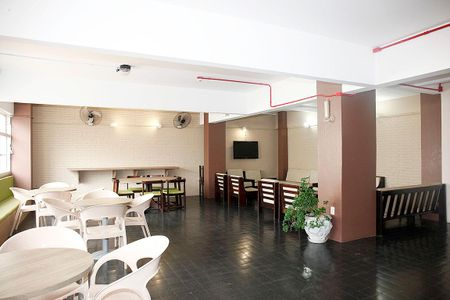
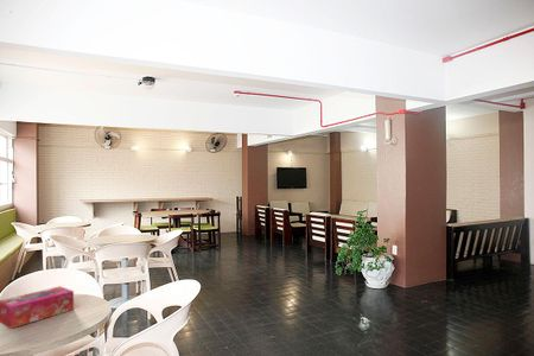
+ tissue box [0,285,75,330]
